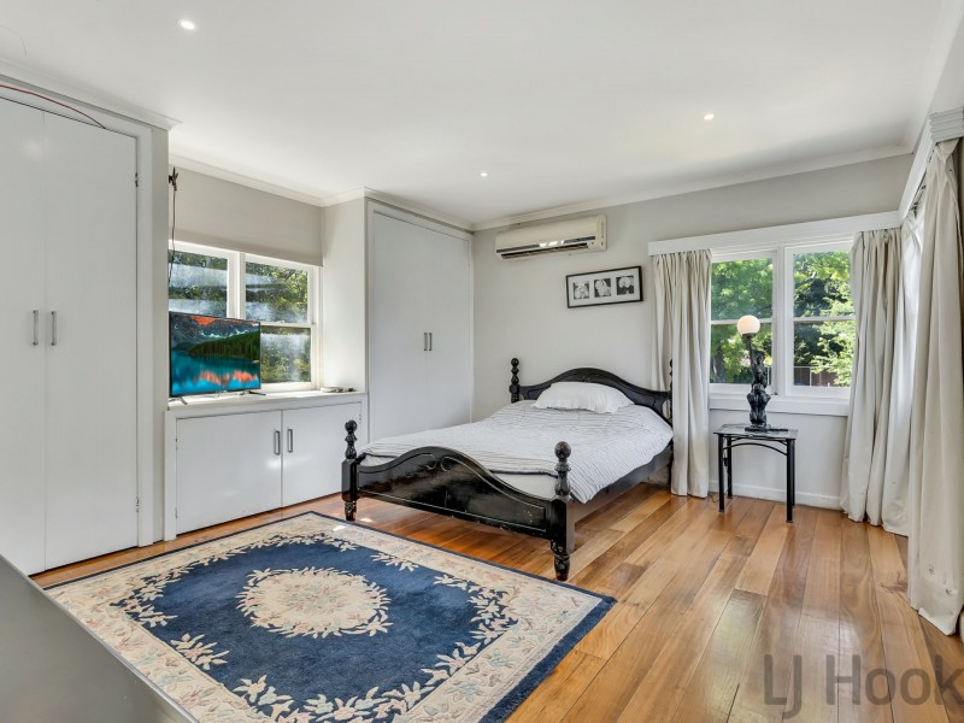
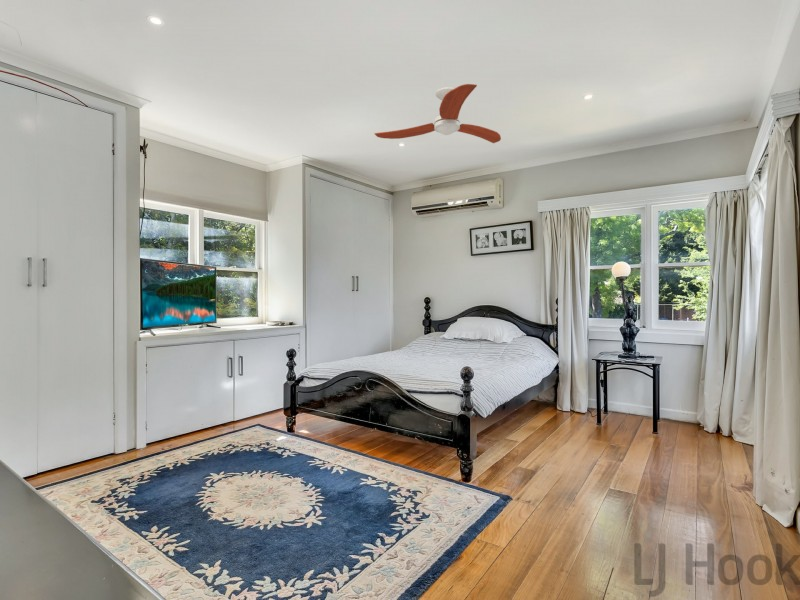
+ ceiling fan [374,83,502,144]
